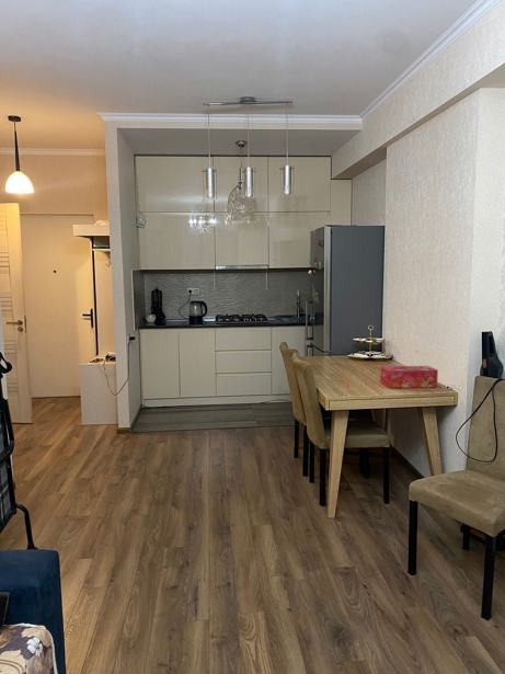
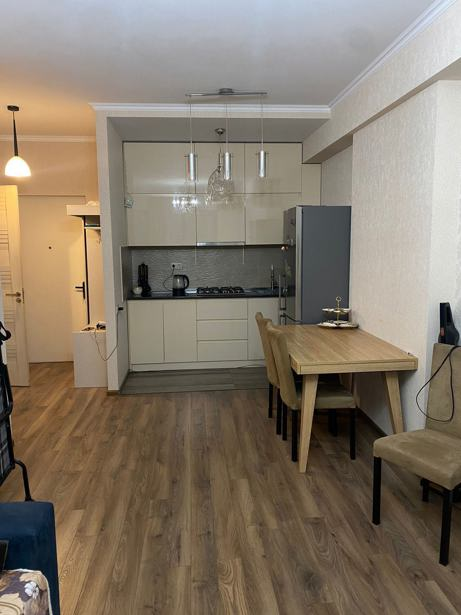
- tissue box [379,365,439,389]
